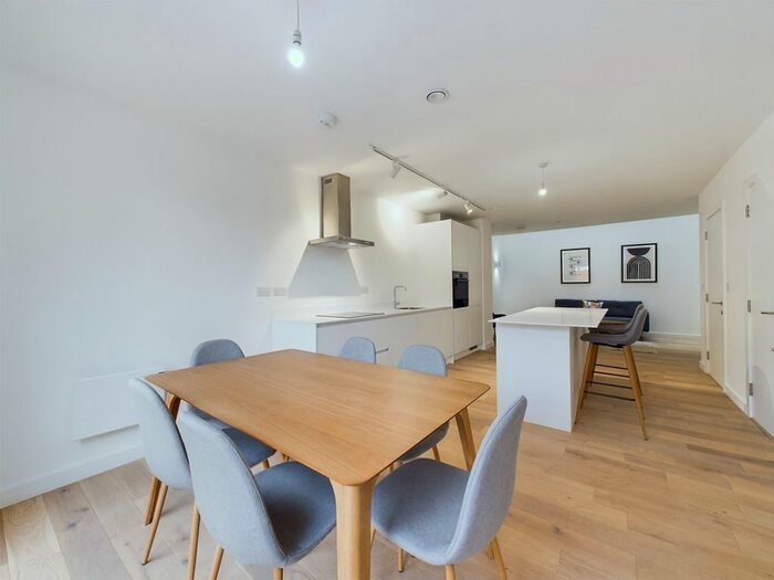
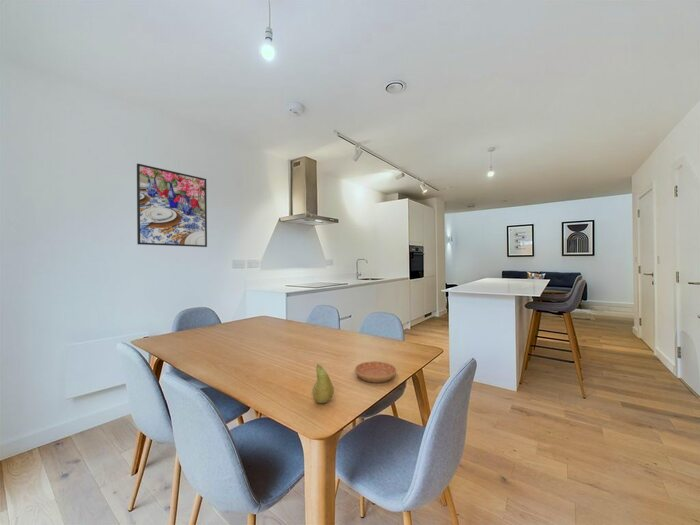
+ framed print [136,163,208,248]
+ saucer [354,360,397,384]
+ fruit [311,363,335,404]
